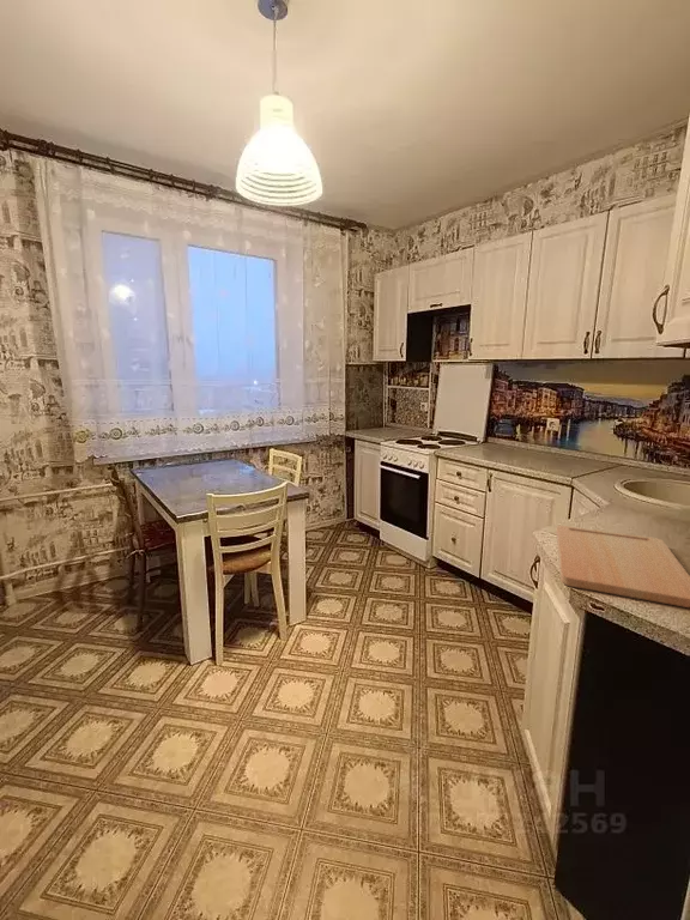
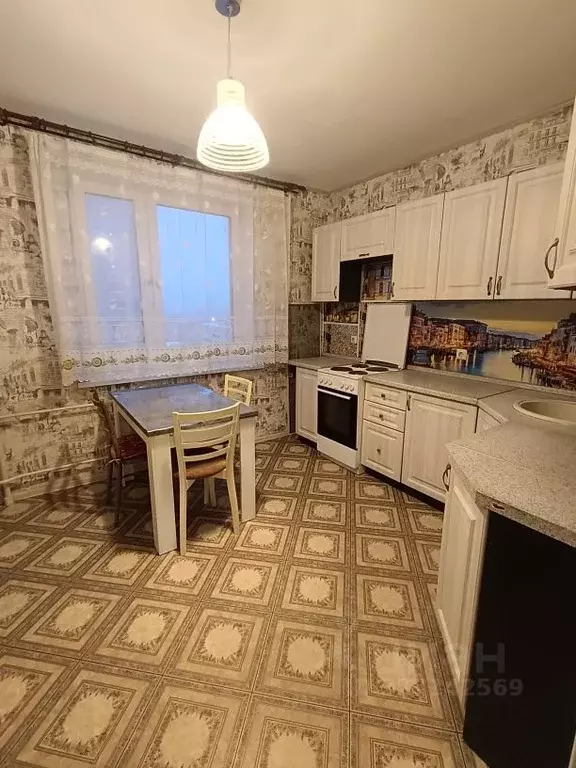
- cutting board [555,525,690,609]
